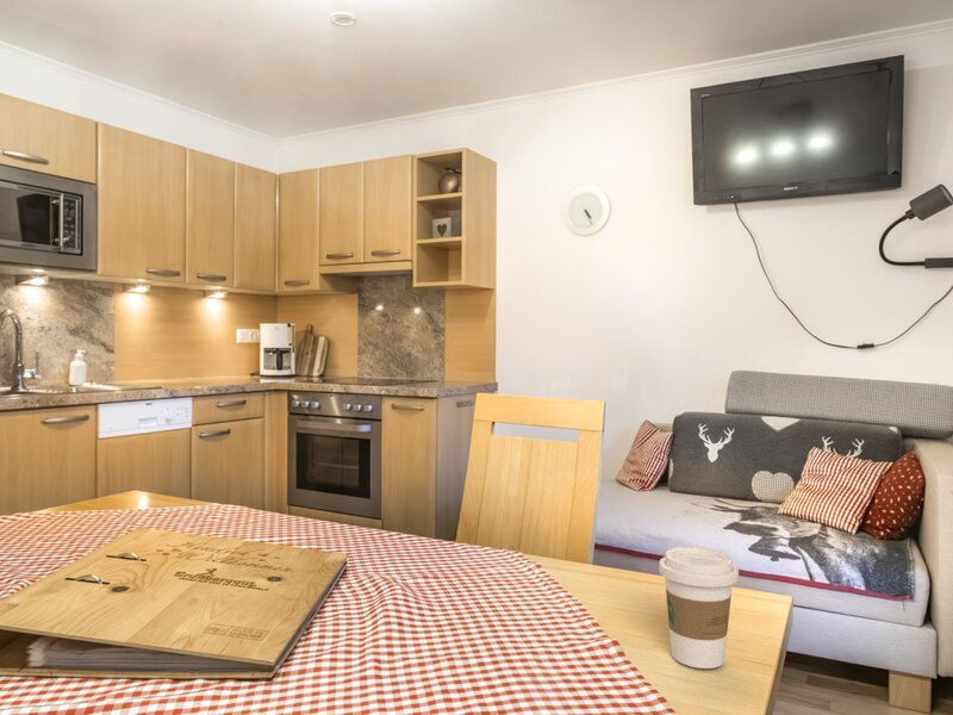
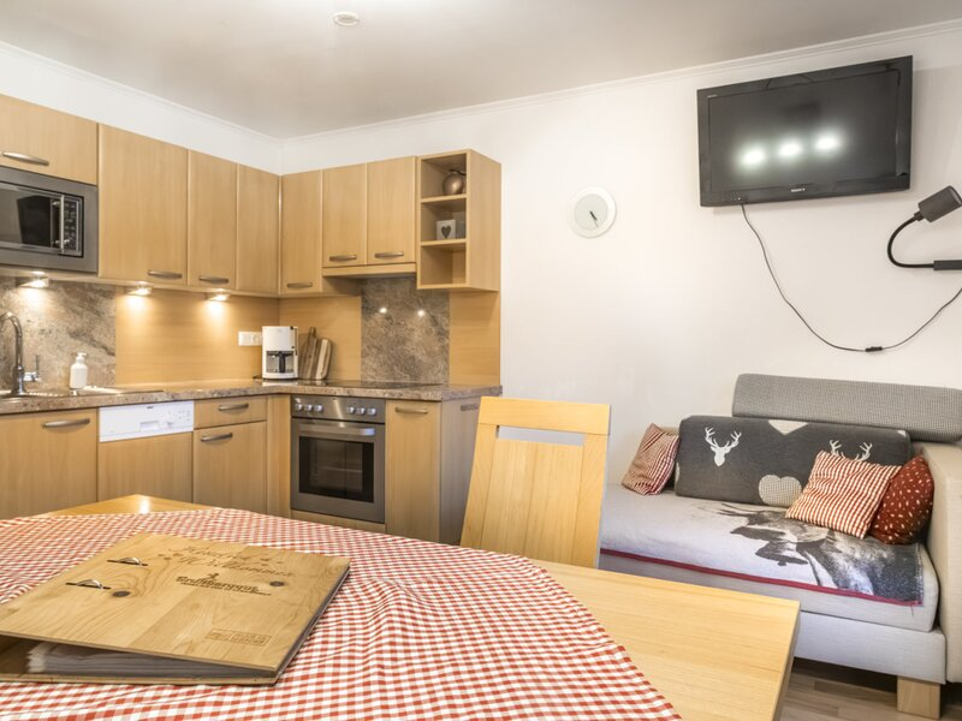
- coffee cup [658,546,740,670]
